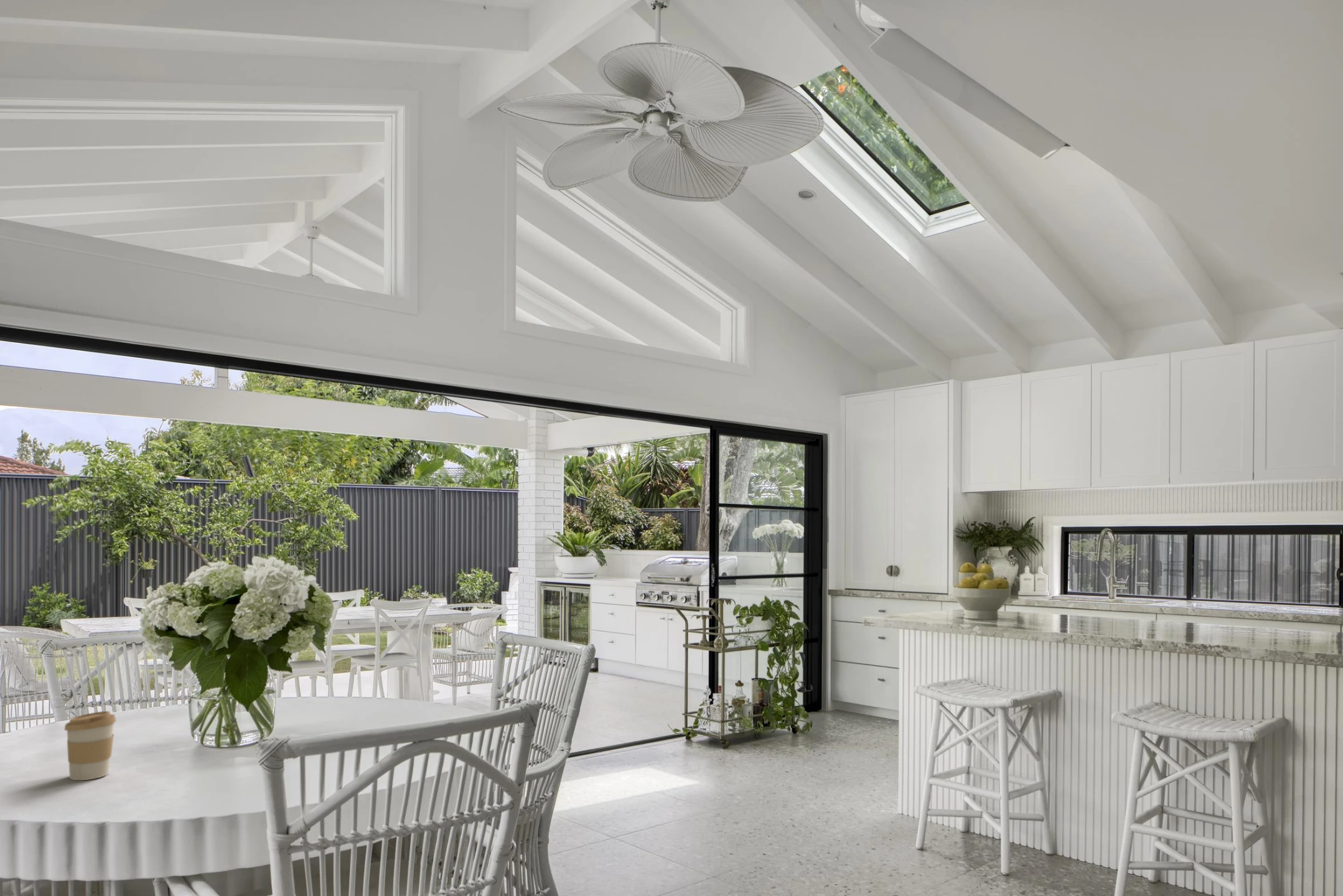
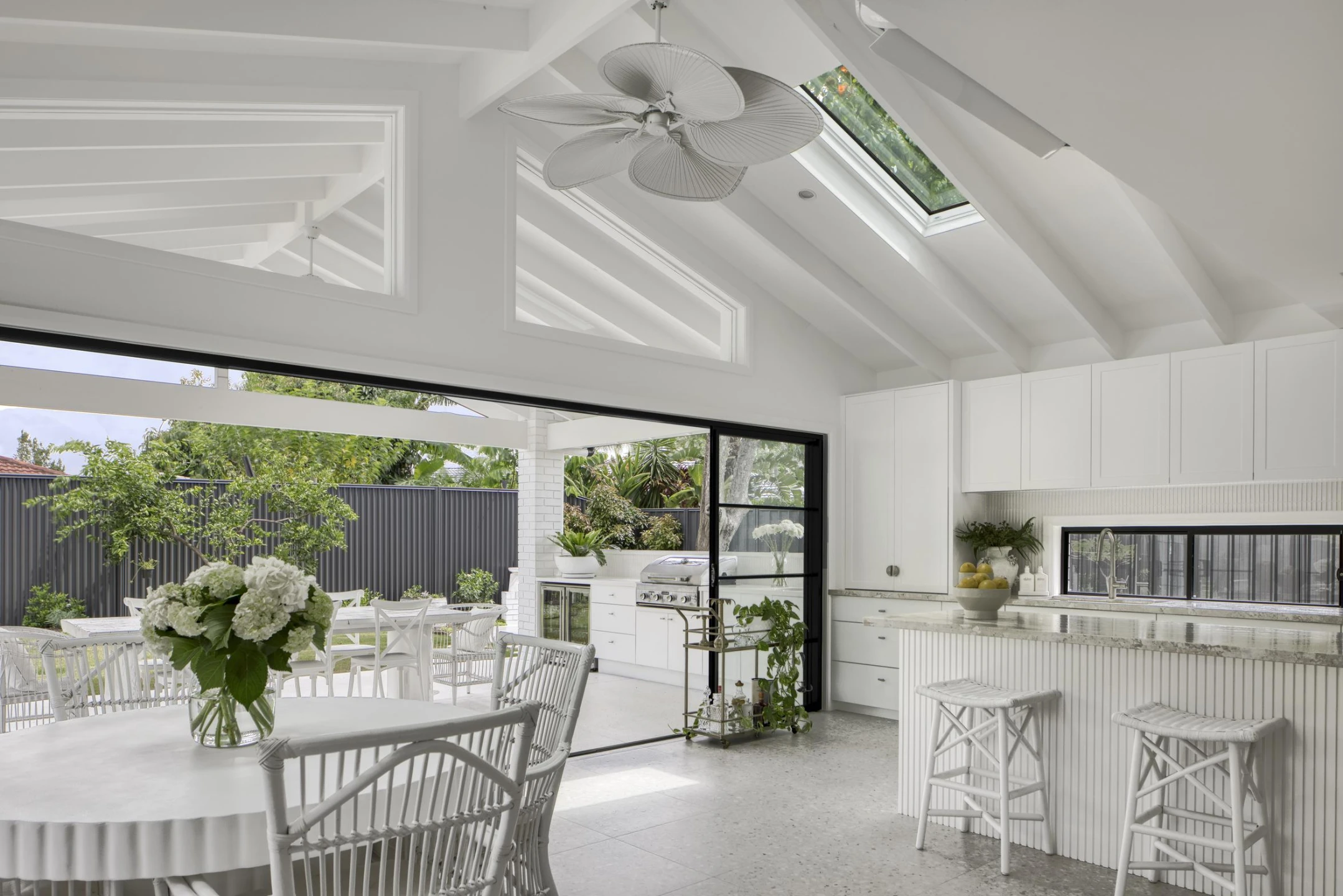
- coffee cup [63,711,117,781]
